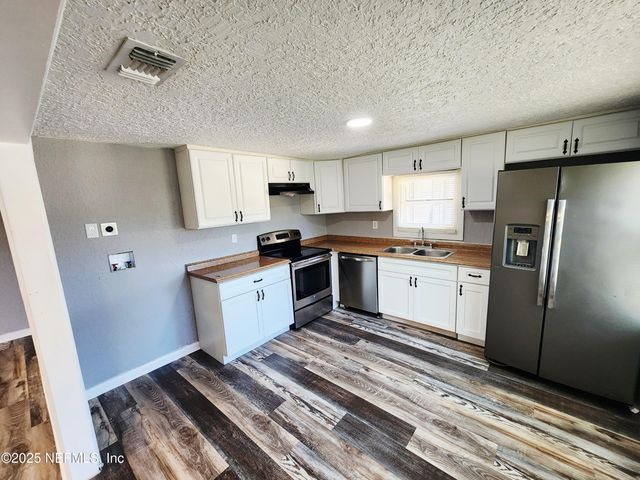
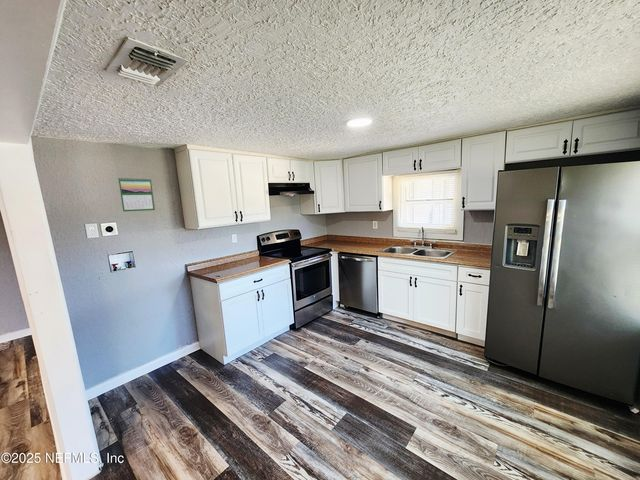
+ calendar [117,176,156,213]
